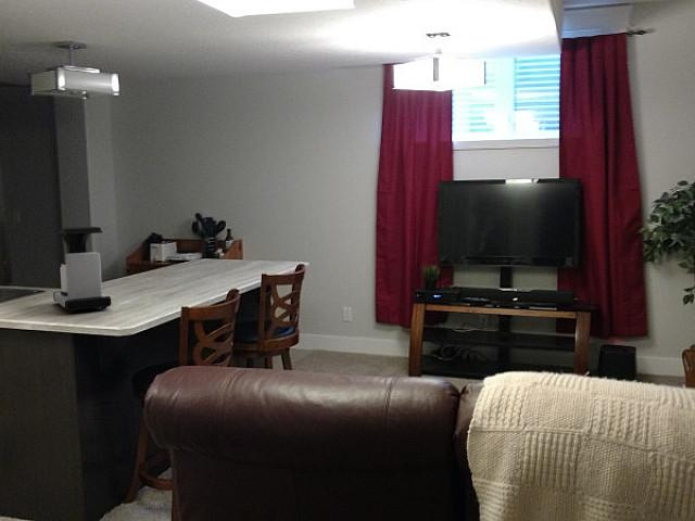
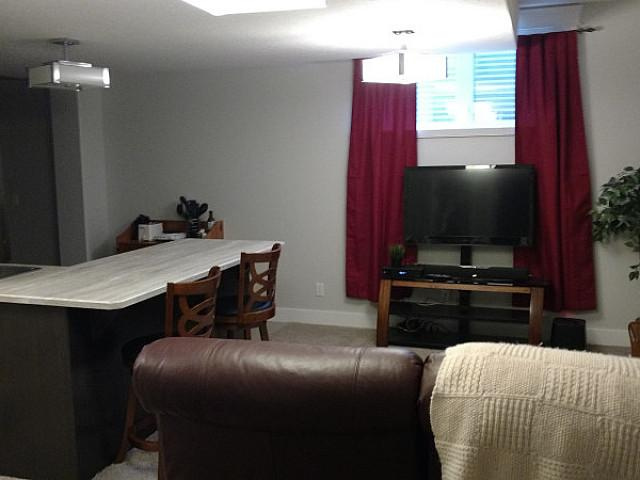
- coffee maker [52,226,112,314]
